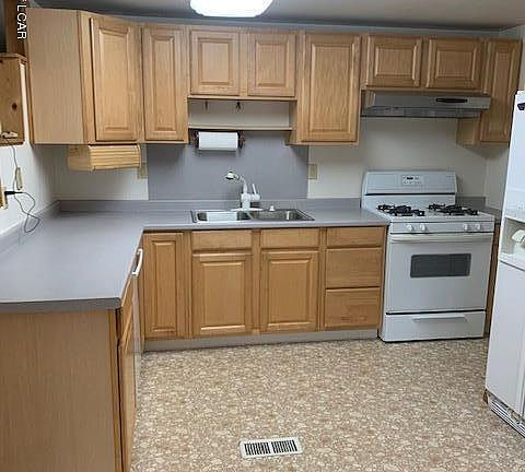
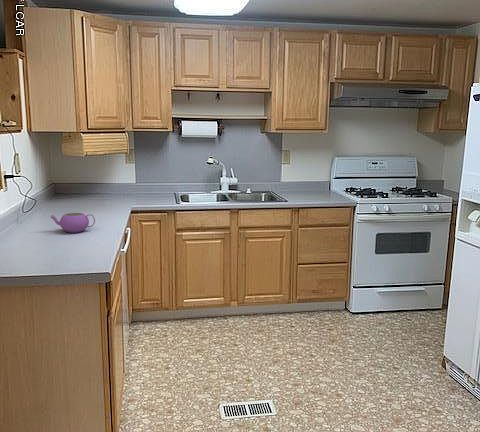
+ teapot [50,212,96,234]
